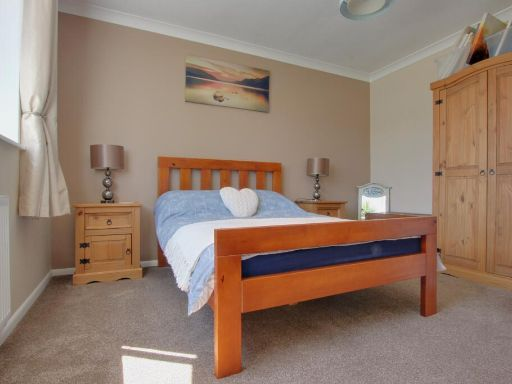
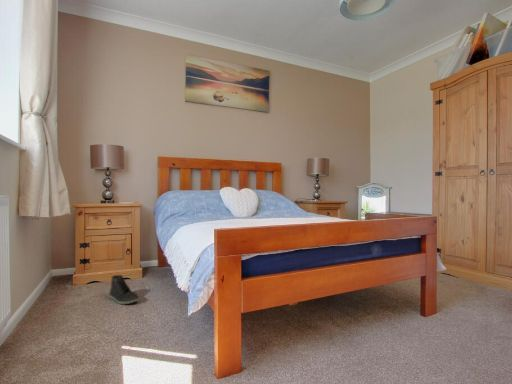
+ sneaker [108,274,140,305]
